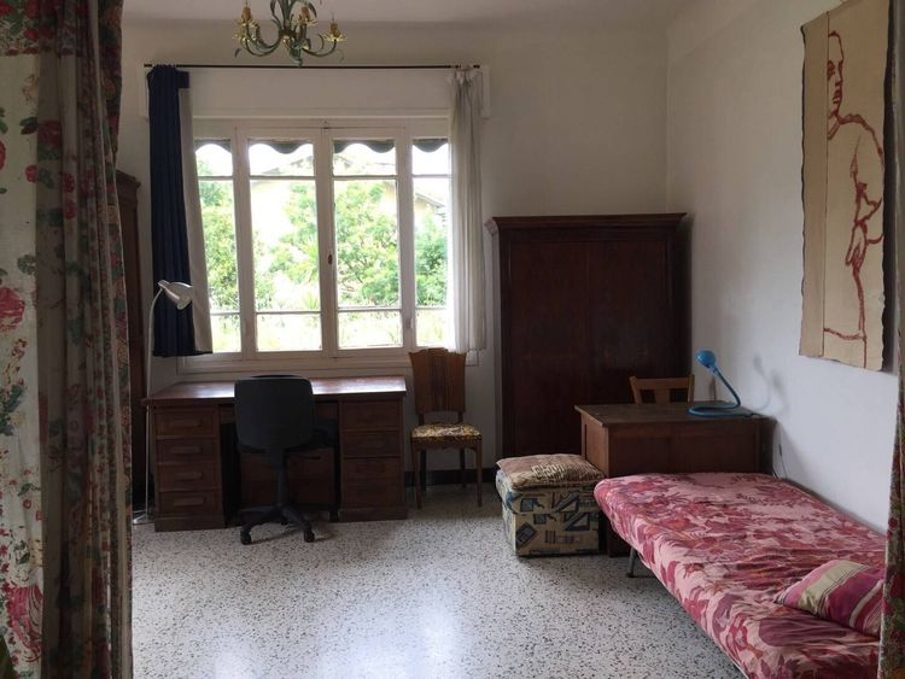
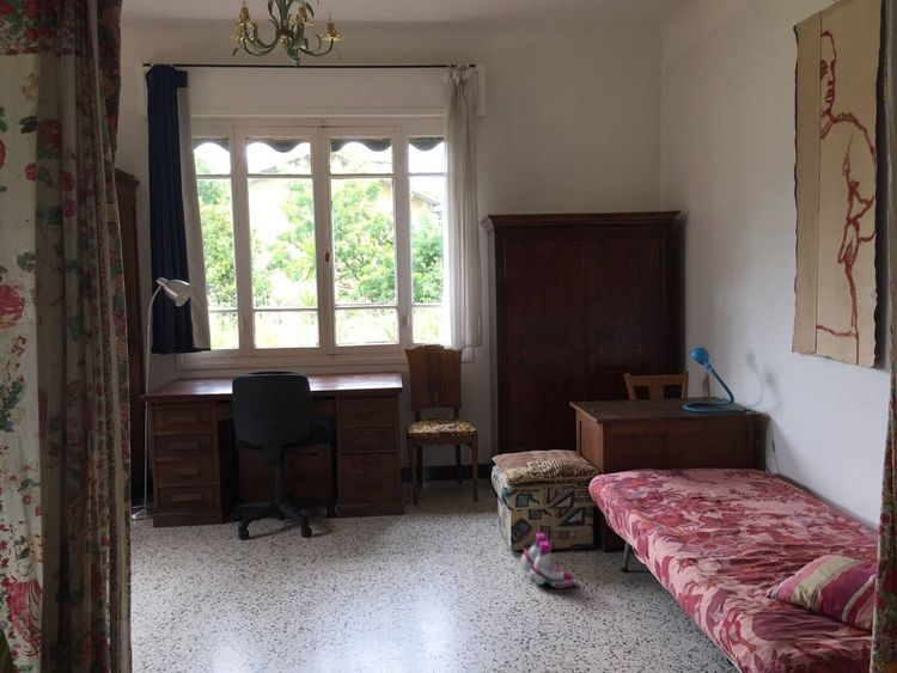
+ boots [519,532,575,589]
